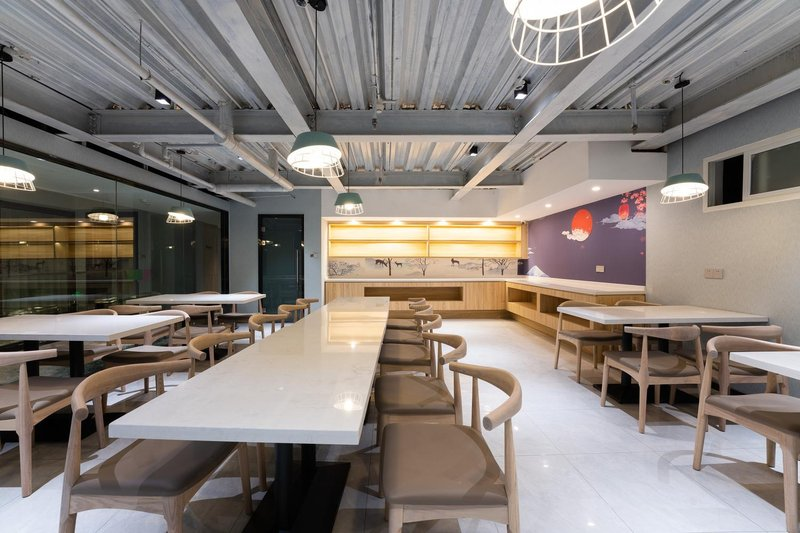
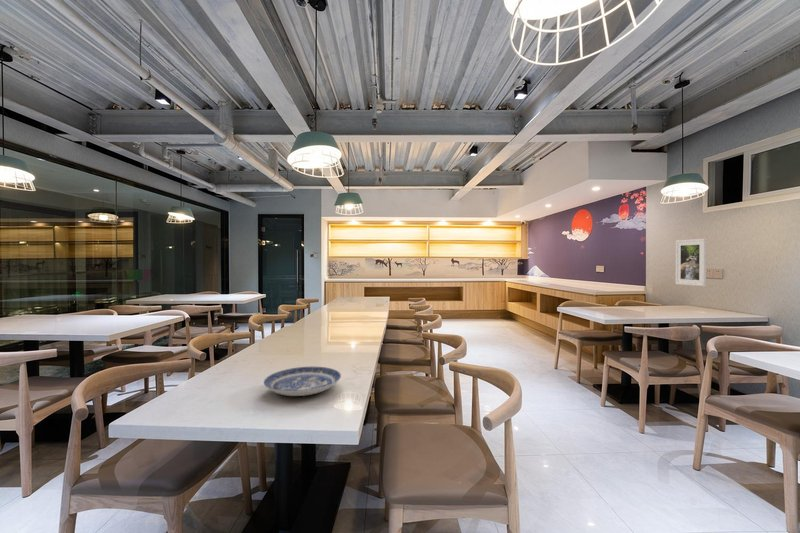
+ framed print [675,237,707,287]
+ plate [263,366,342,397]
